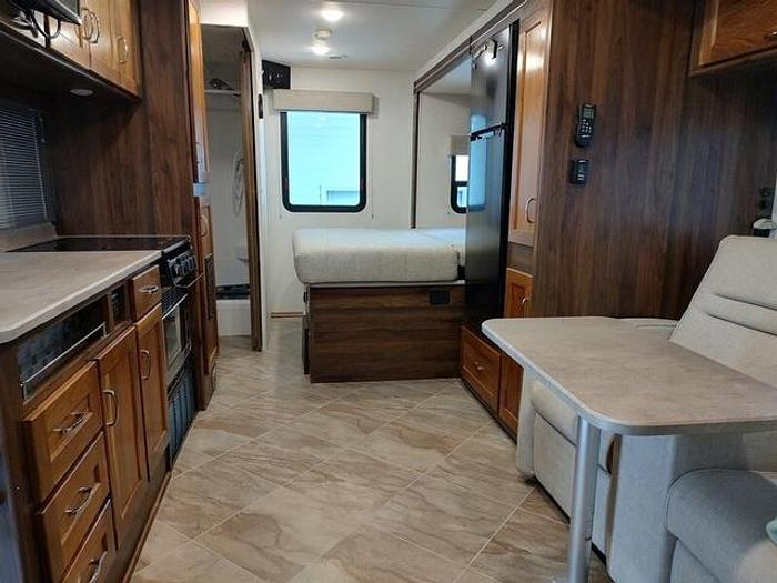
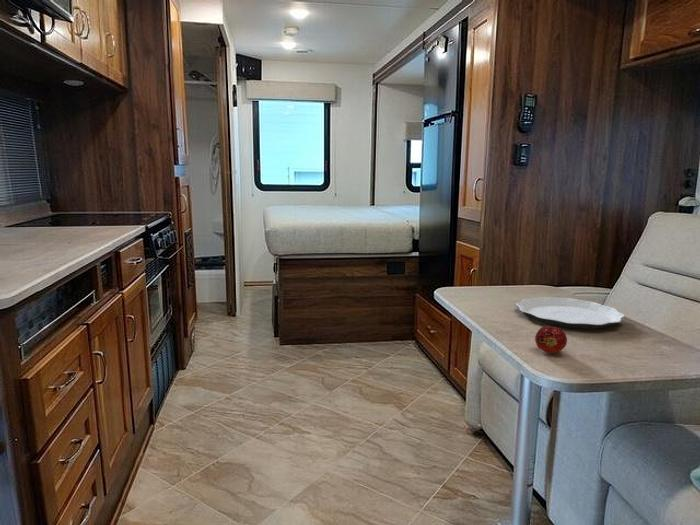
+ plate [515,296,626,330]
+ fruit [534,324,568,354]
